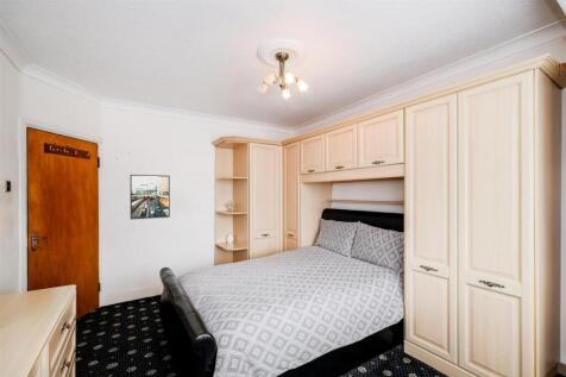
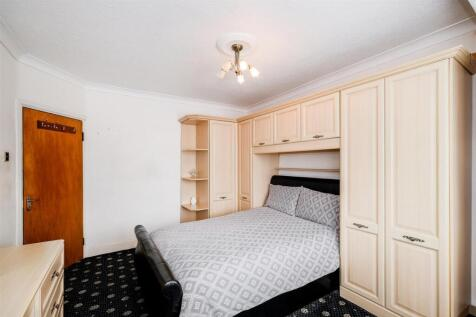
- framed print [128,174,171,220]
